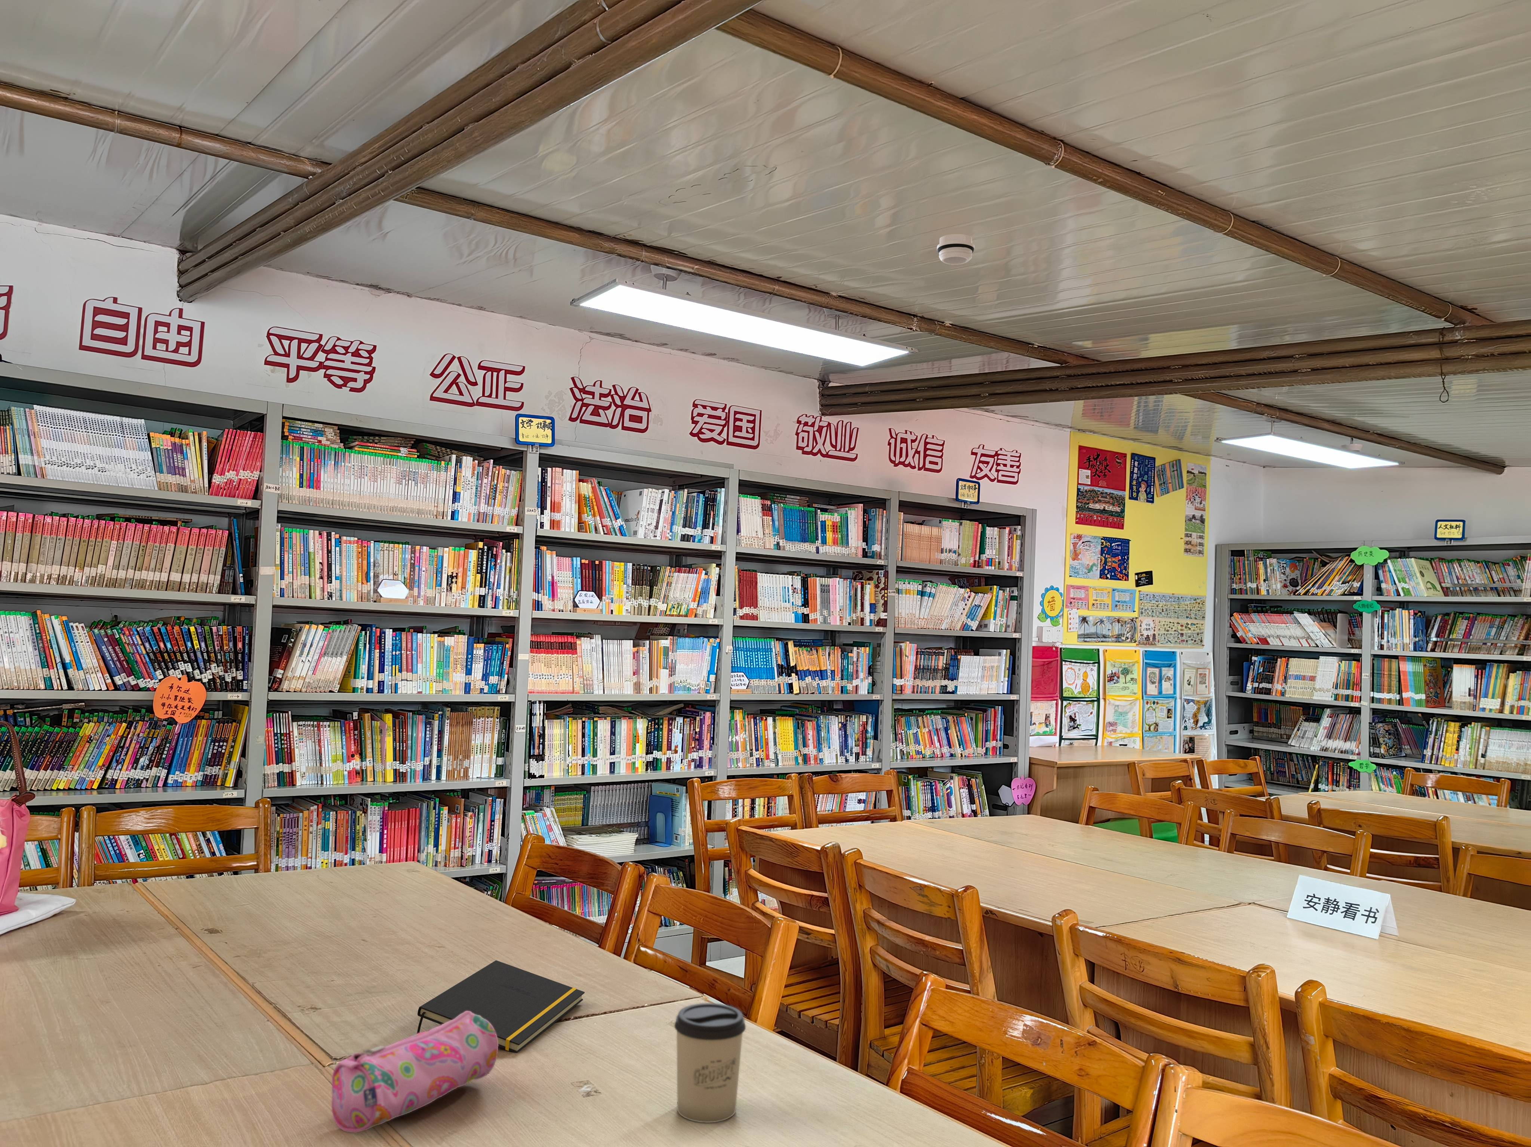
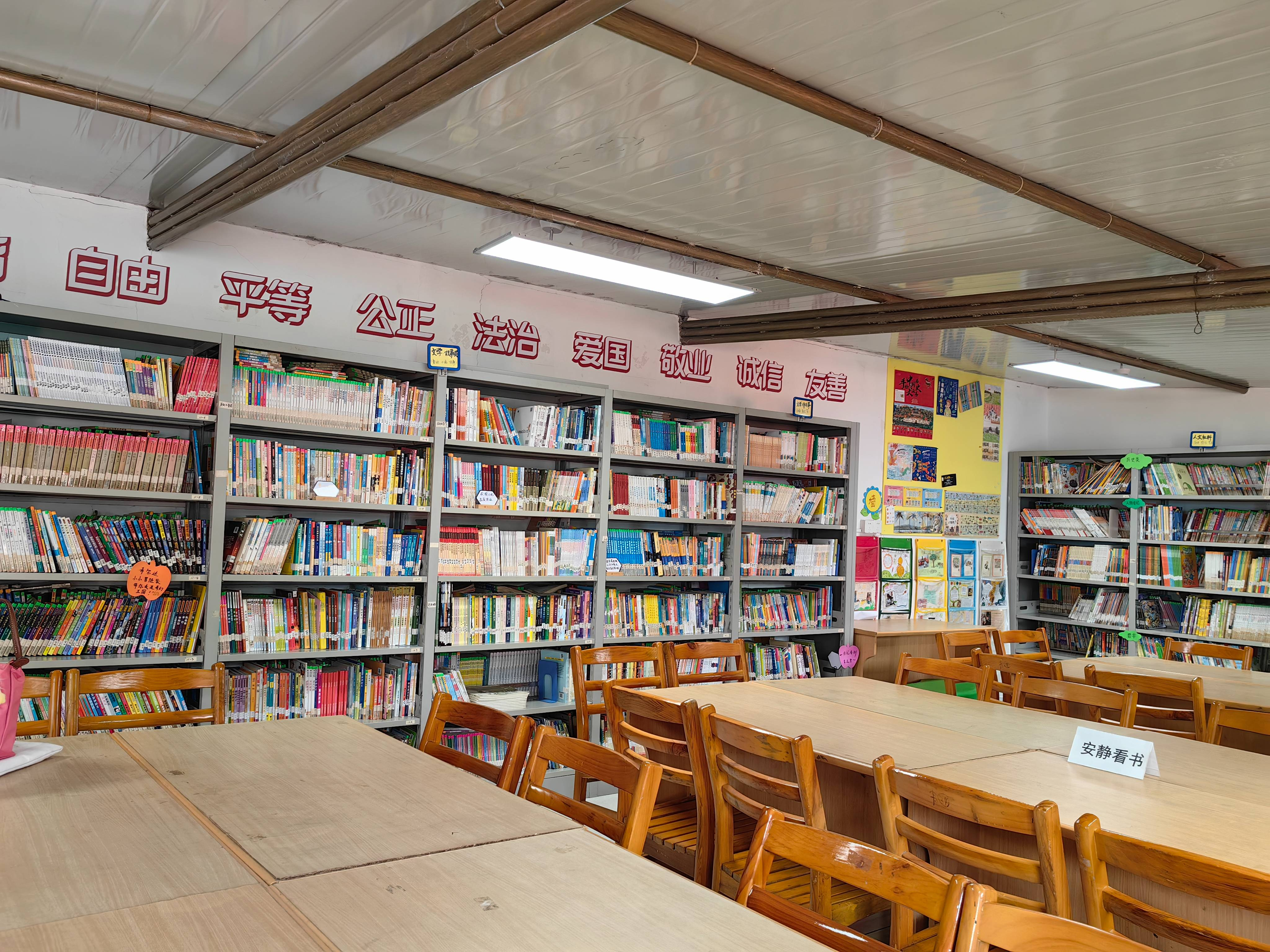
- notepad [416,960,585,1053]
- cup [674,1002,746,1123]
- smoke detector [937,234,975,265]
- pencil case [332,1011,499,1134]
